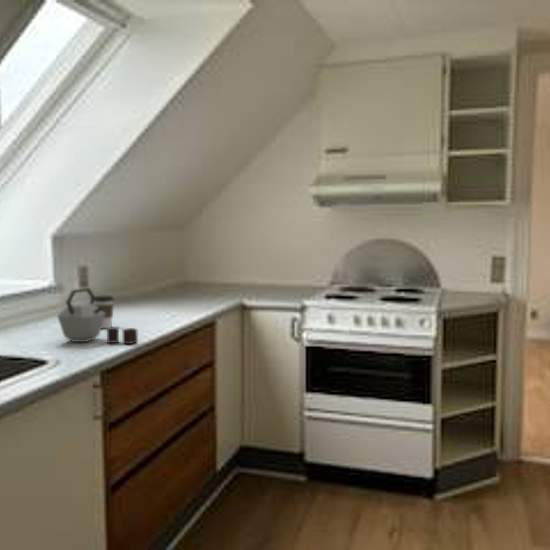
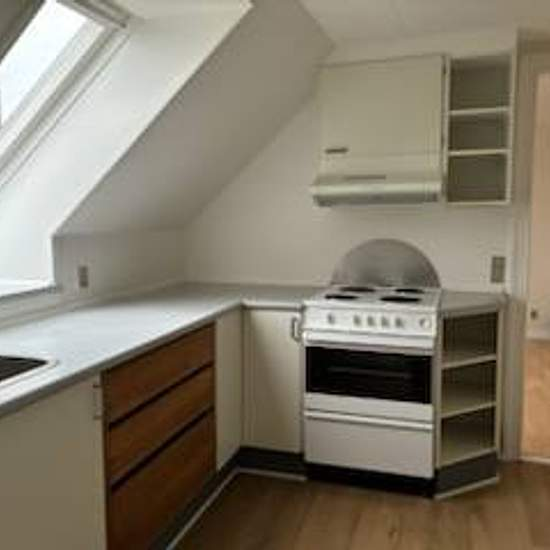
- kettle [56,287,139,345]
- coffee cup [94,295,115,329]
